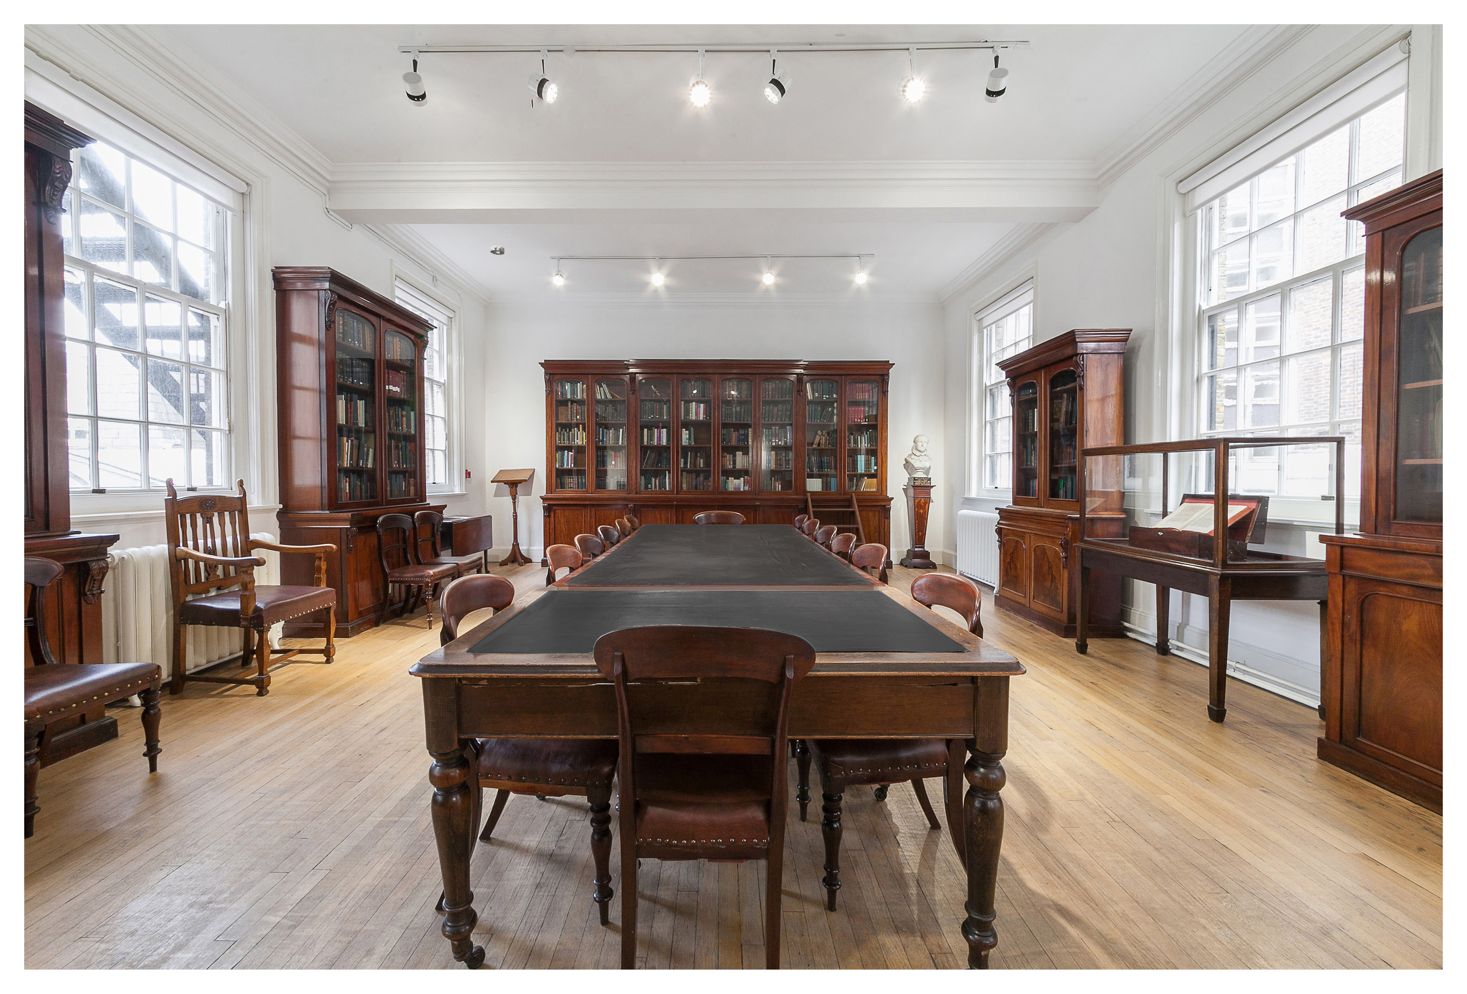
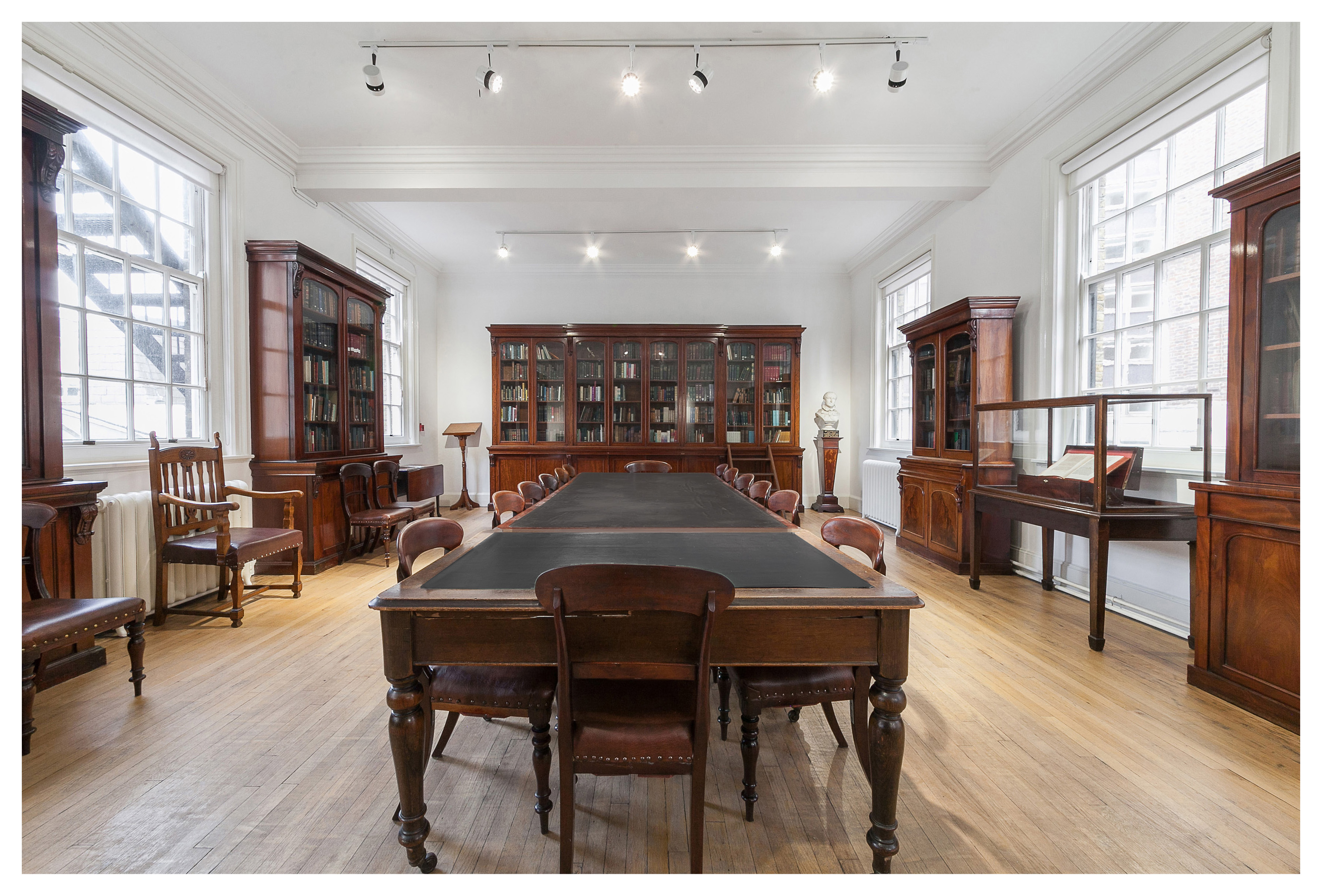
- smoke detector [489,245,505,255]
